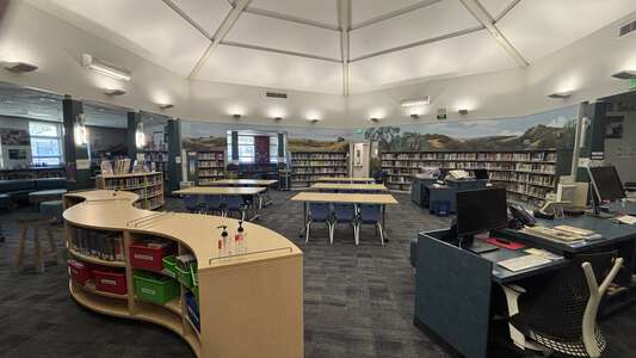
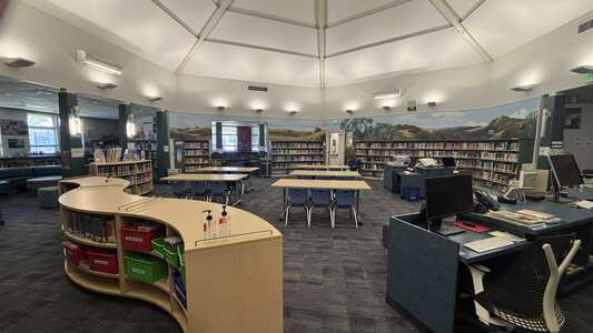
- stool [13,215,64,274]
